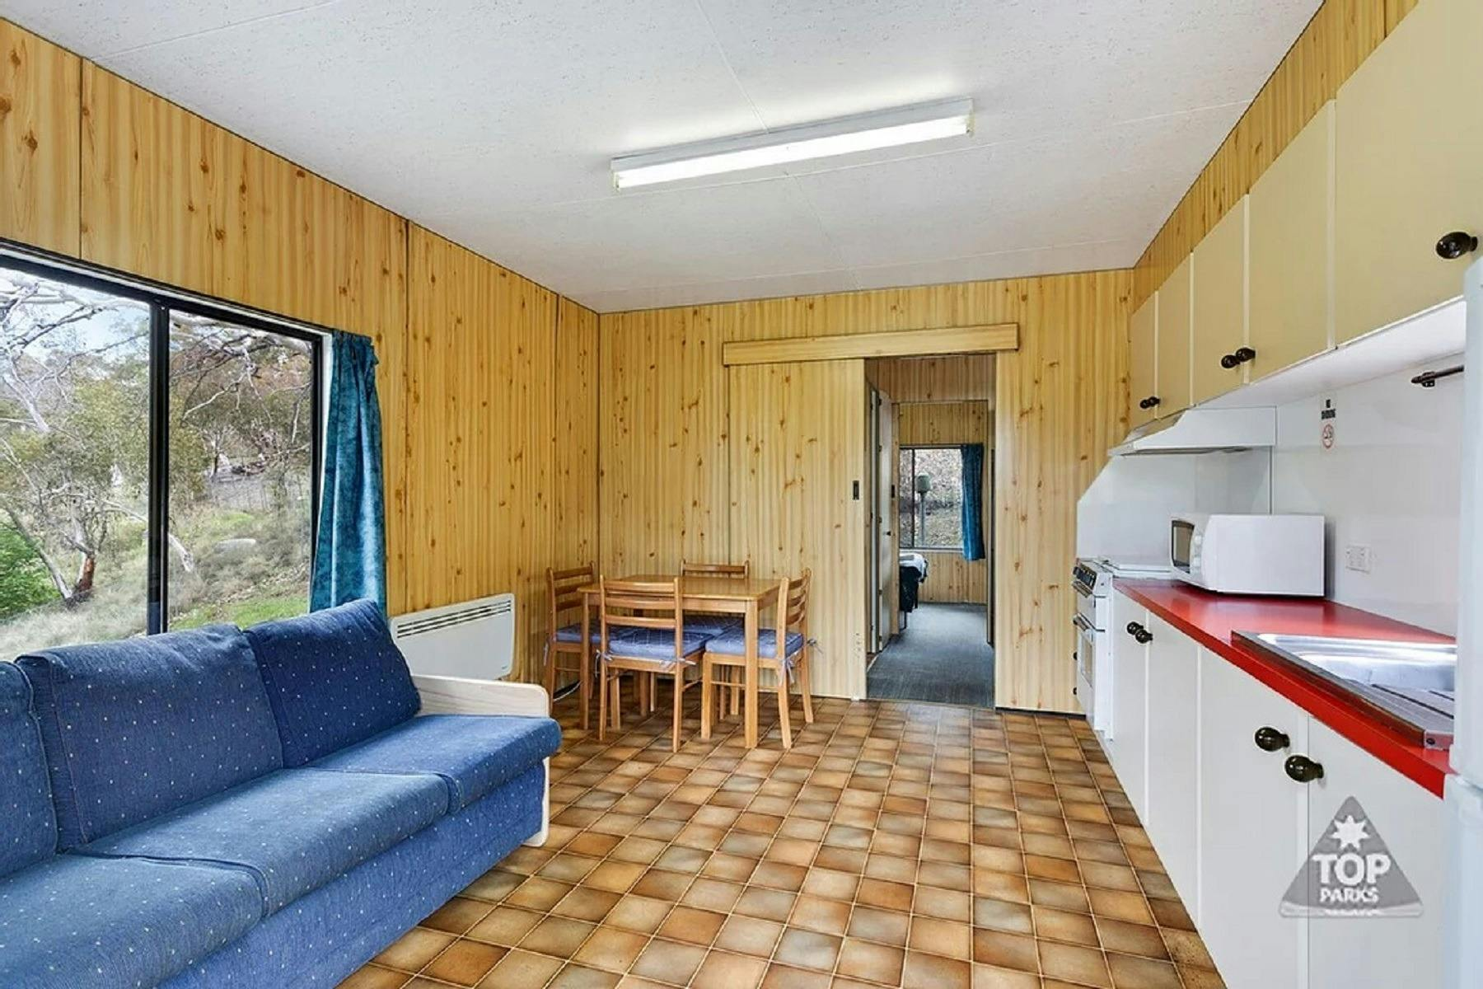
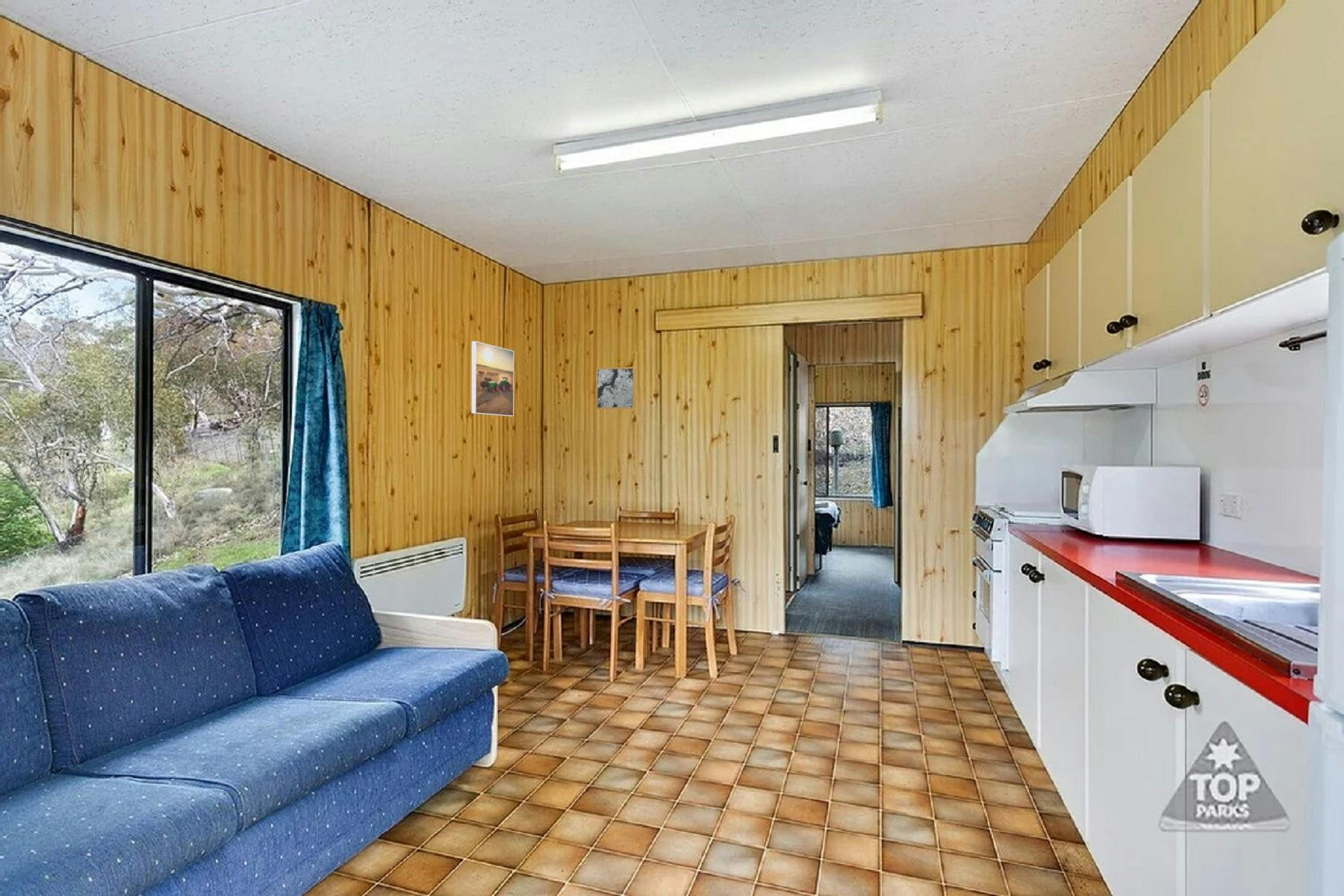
+ wall art [595,366,636,410]
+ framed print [470,340,514,417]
